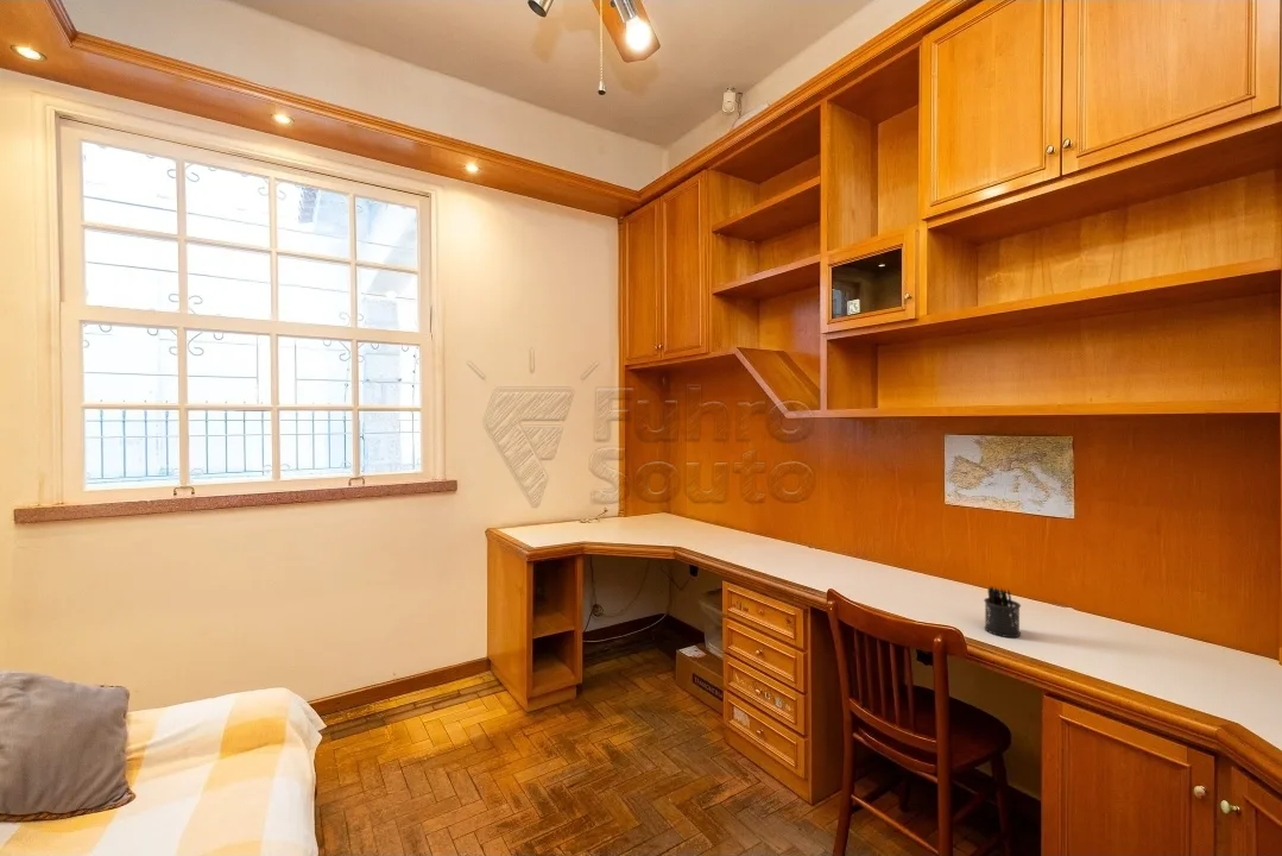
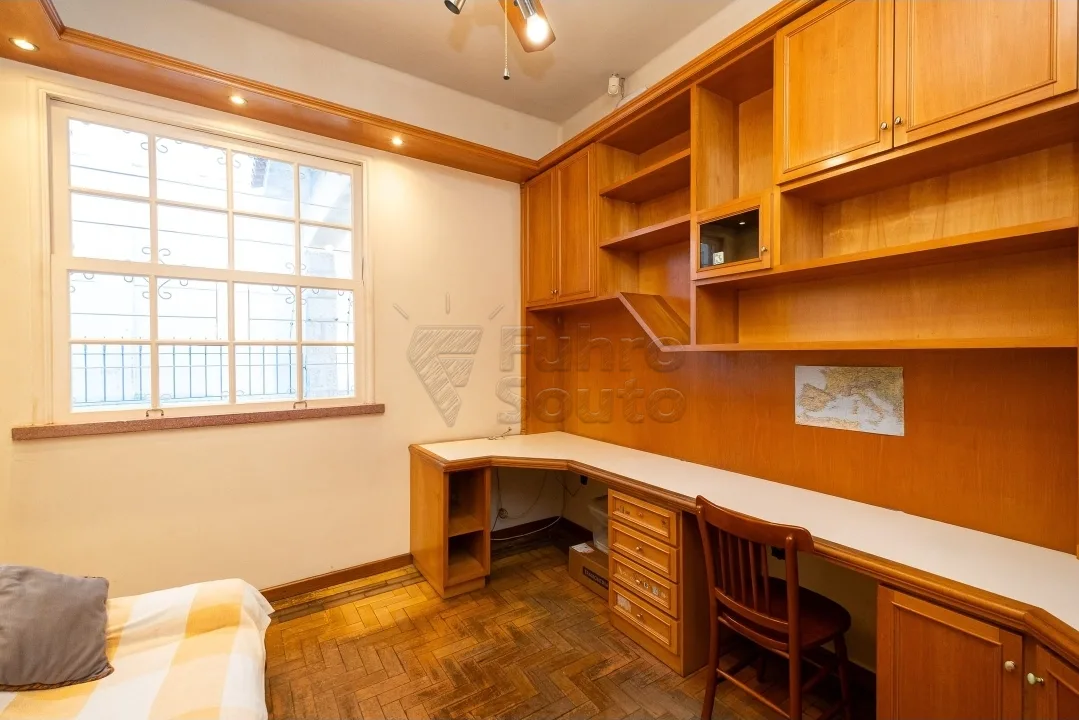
- pen holder [983,585,1022,638]
